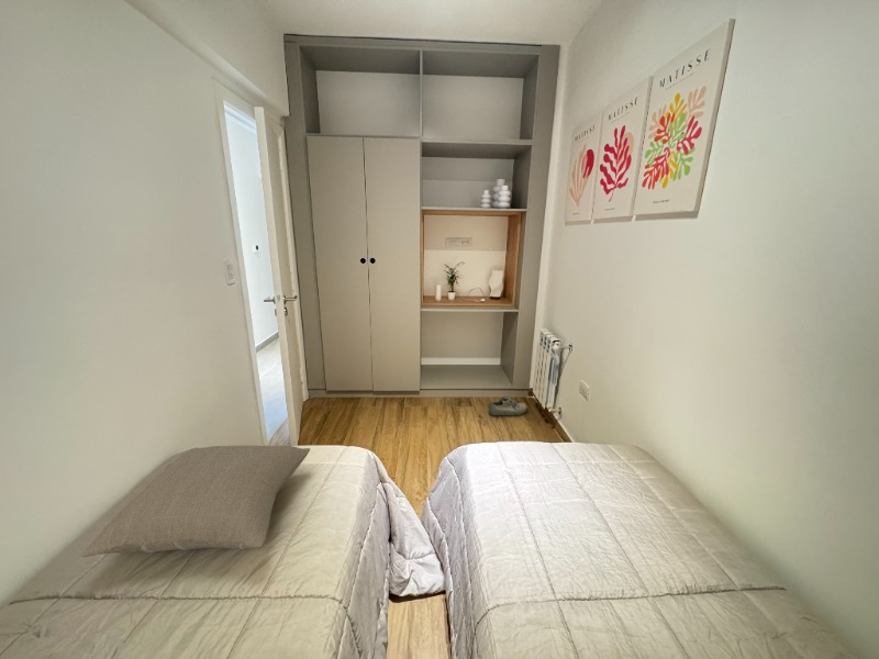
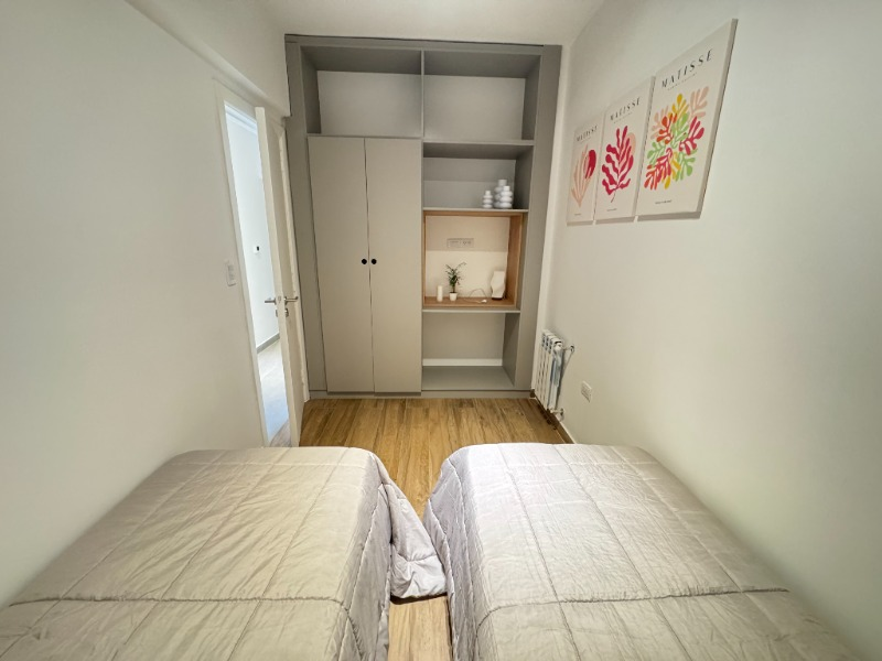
- shoe [488,395,530,417]
- pillow [80,444,311,558]
